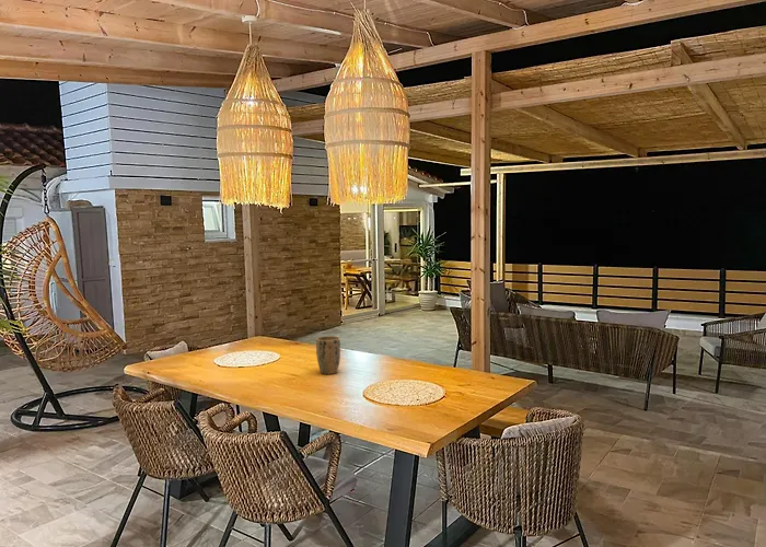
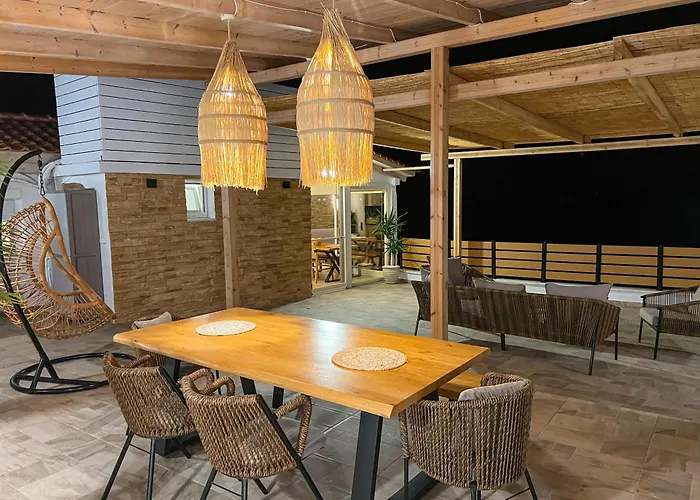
- plant pot [315,335,341,375]
